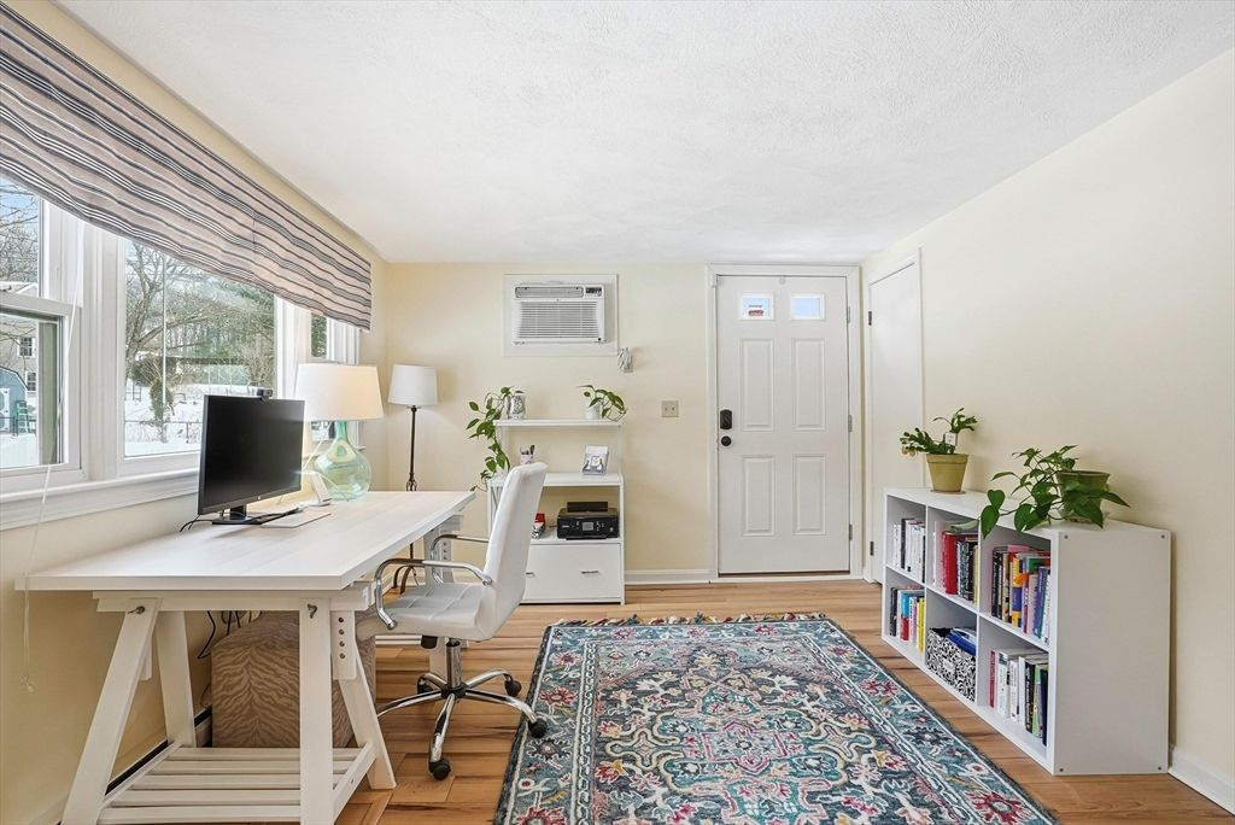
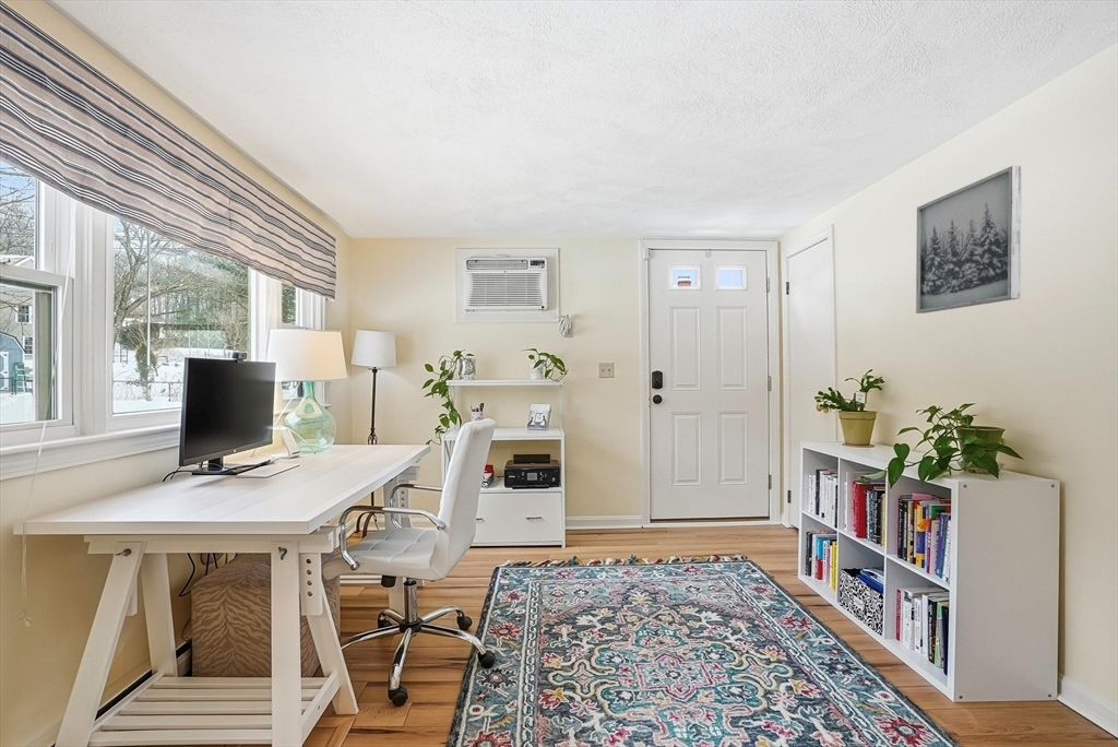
+ wall art [915,165,1023,315]
